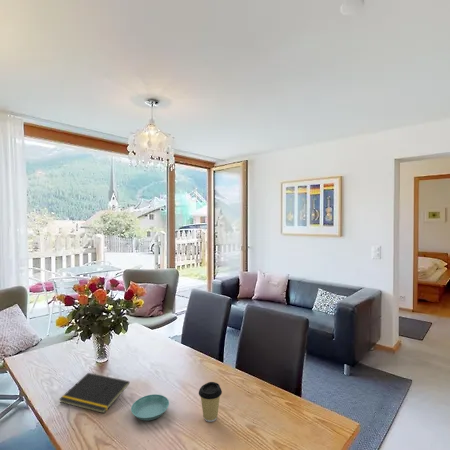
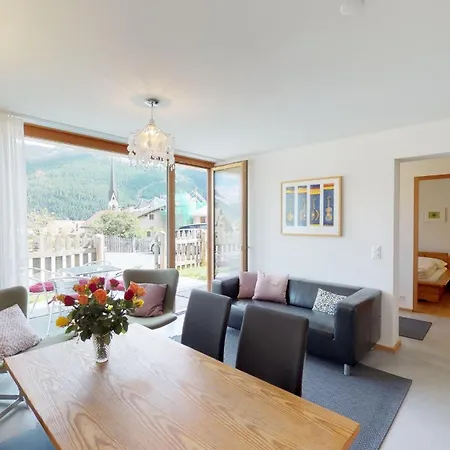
- saucer [130,393,170,422]
- coffee cup [198,381,223,423]
- notepad [58,372,131,414]
